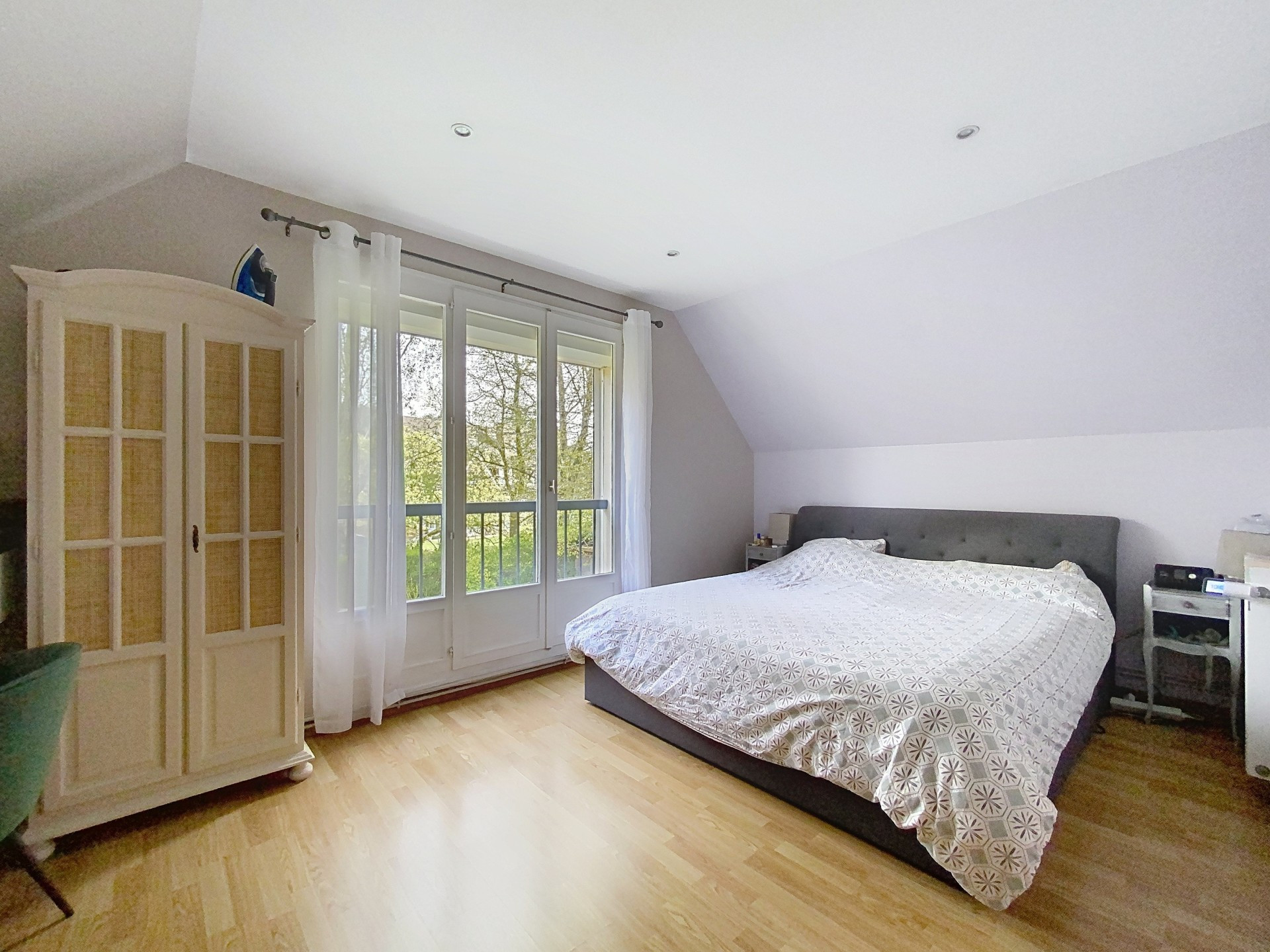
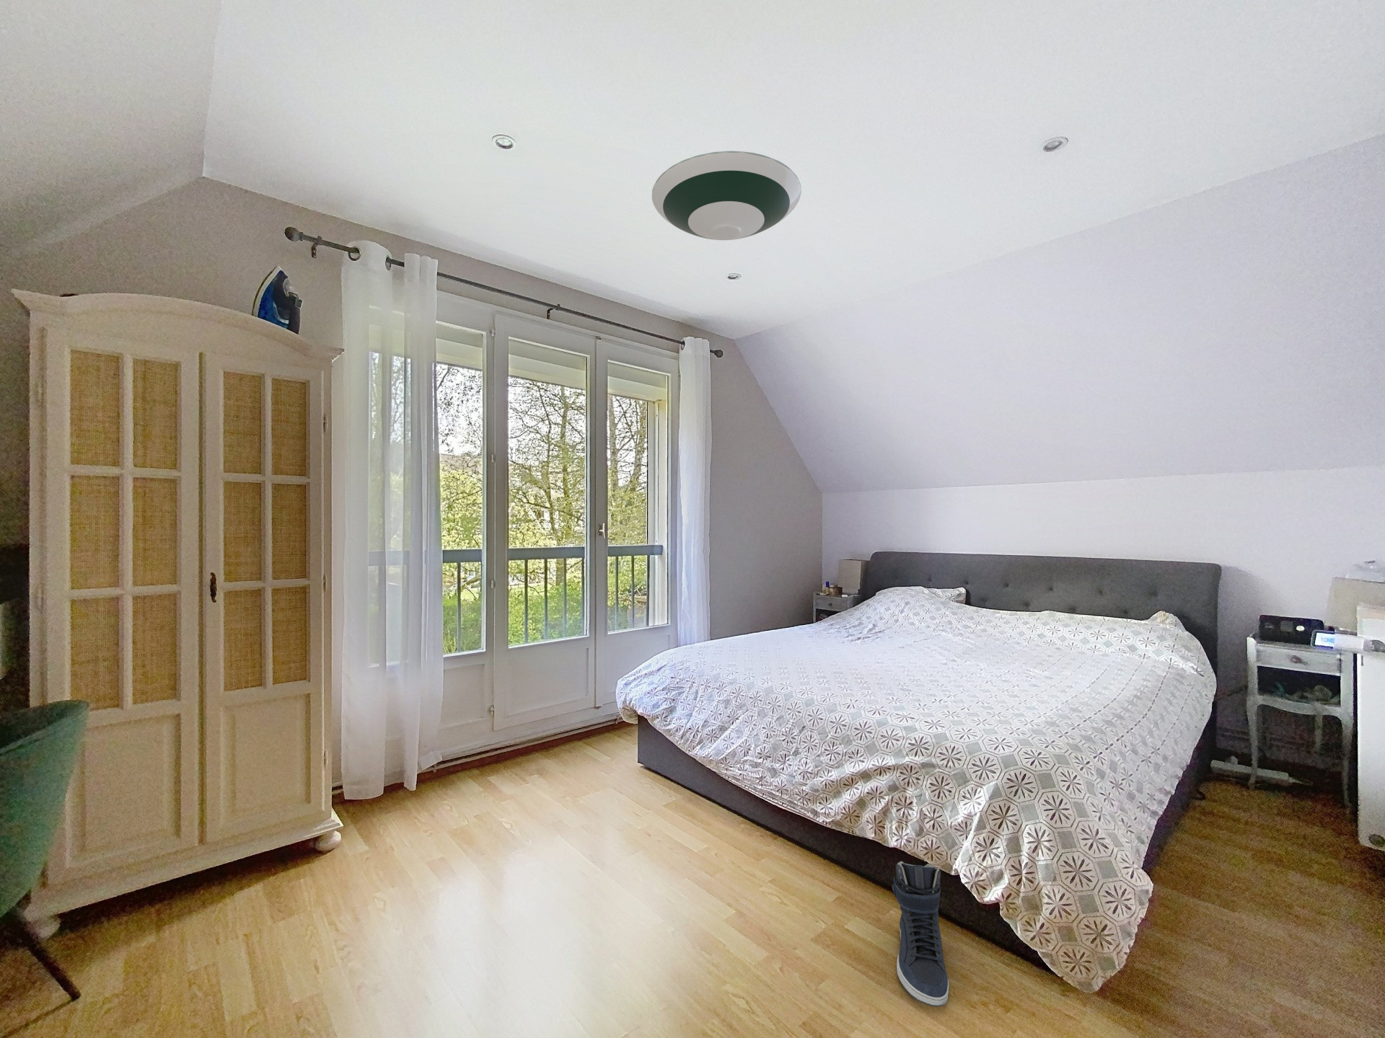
+ sneaker [892,860,949,1007]
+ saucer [651,150,803,241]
